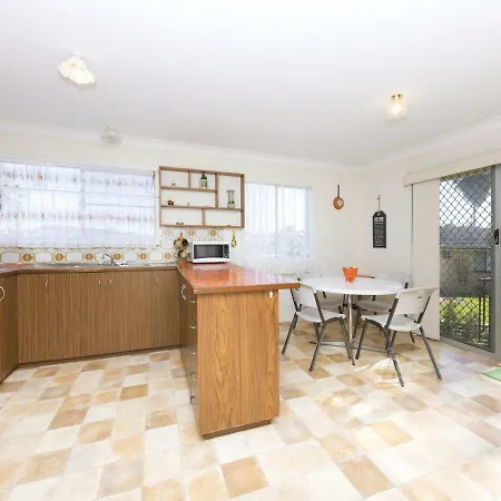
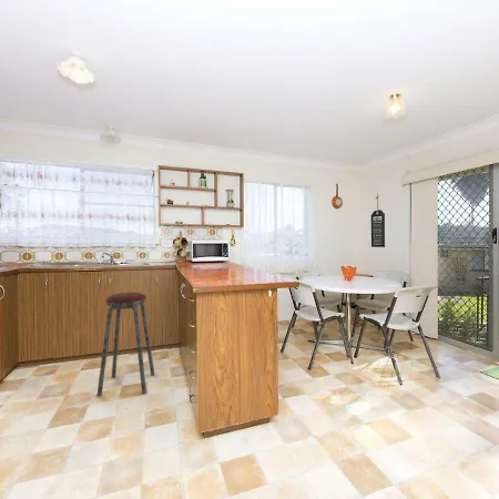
+ music stool [96,292,155,397]
